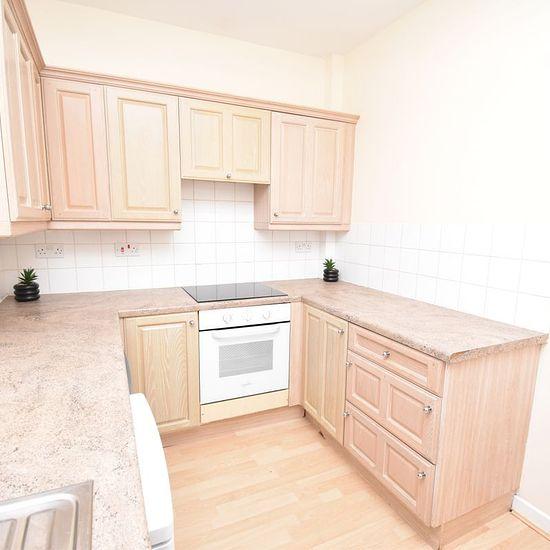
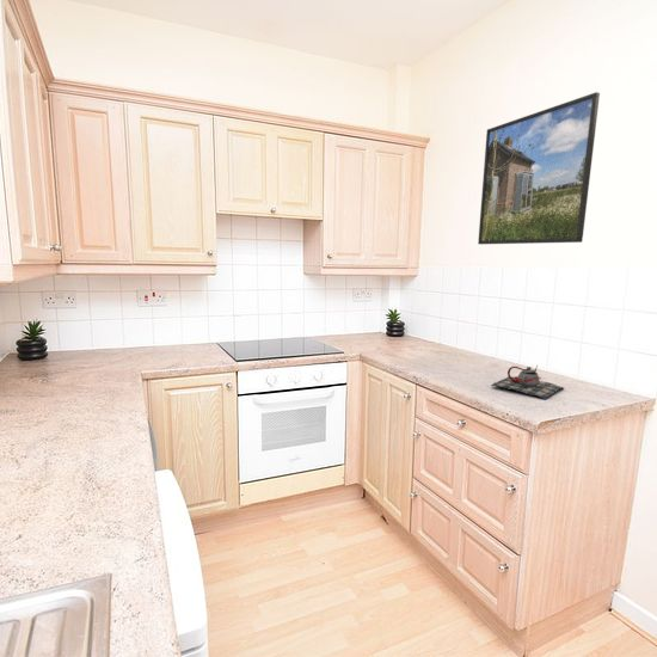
+ teapot [490,366,565,400]
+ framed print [477,91,601,245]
